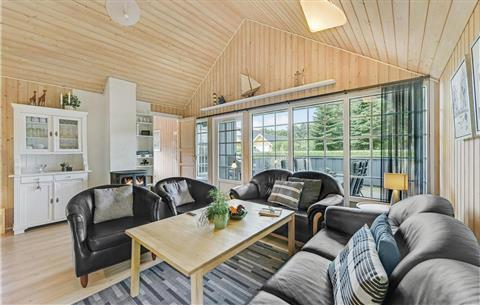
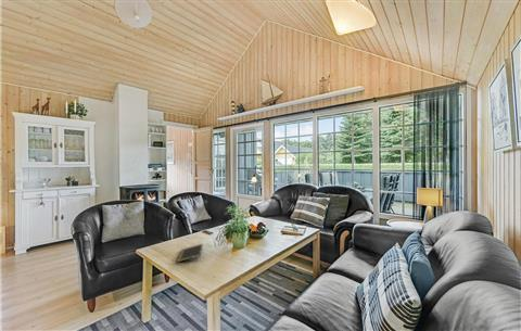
+ notepad [176,243,204,264]
